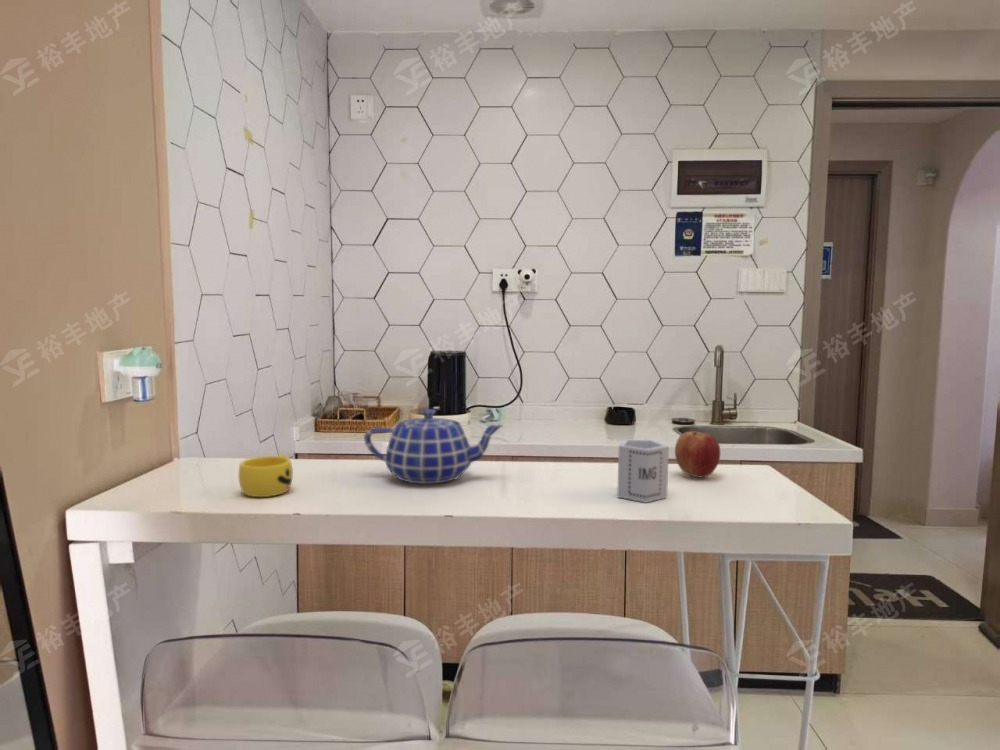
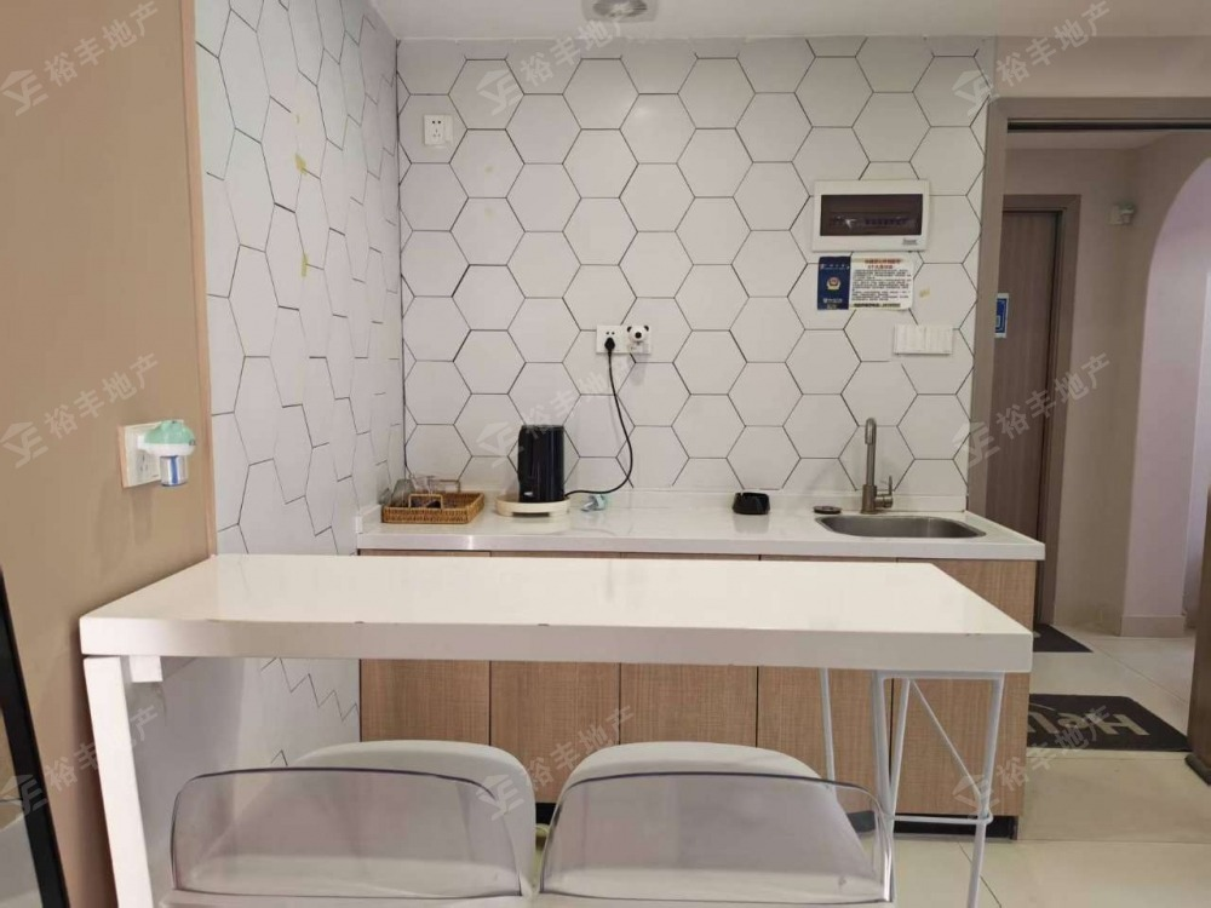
- teapot [363,408,505,485]
- cup [616,439,670,504]
- apple [674,430,721,478]
- cup [237,453,294,498]
